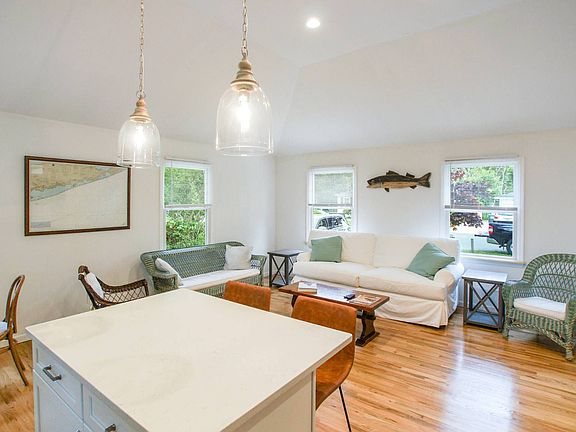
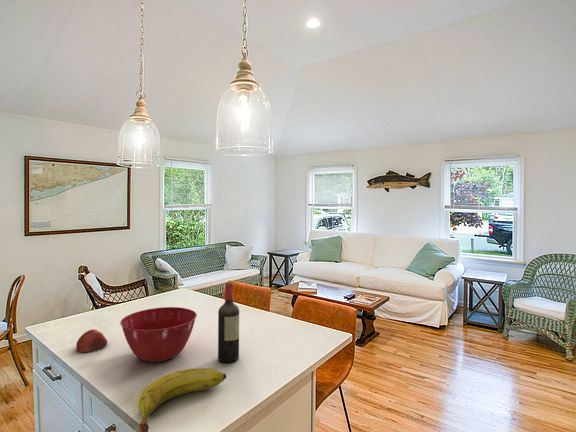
+ wine bottle [217,281,240,364]
+ mixing bowl [119,306,198,363]
+ apple [75,328,108,354]
+ banana [137,367,227,432]
